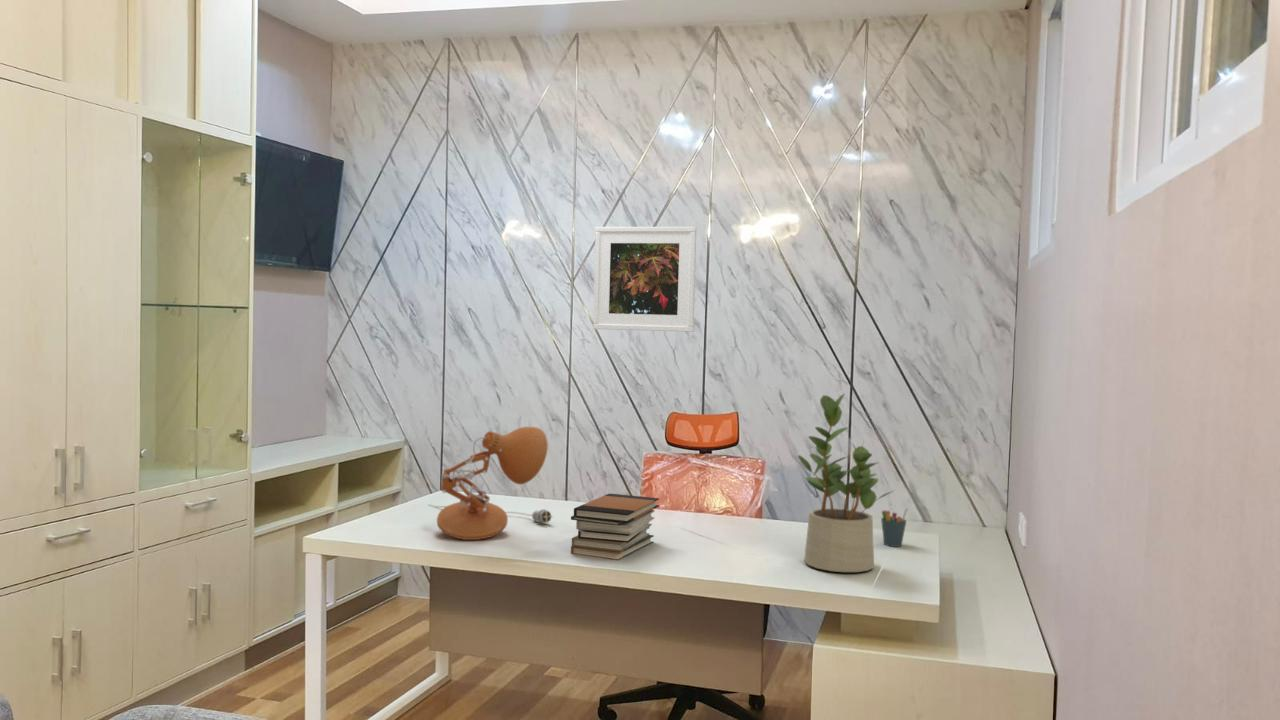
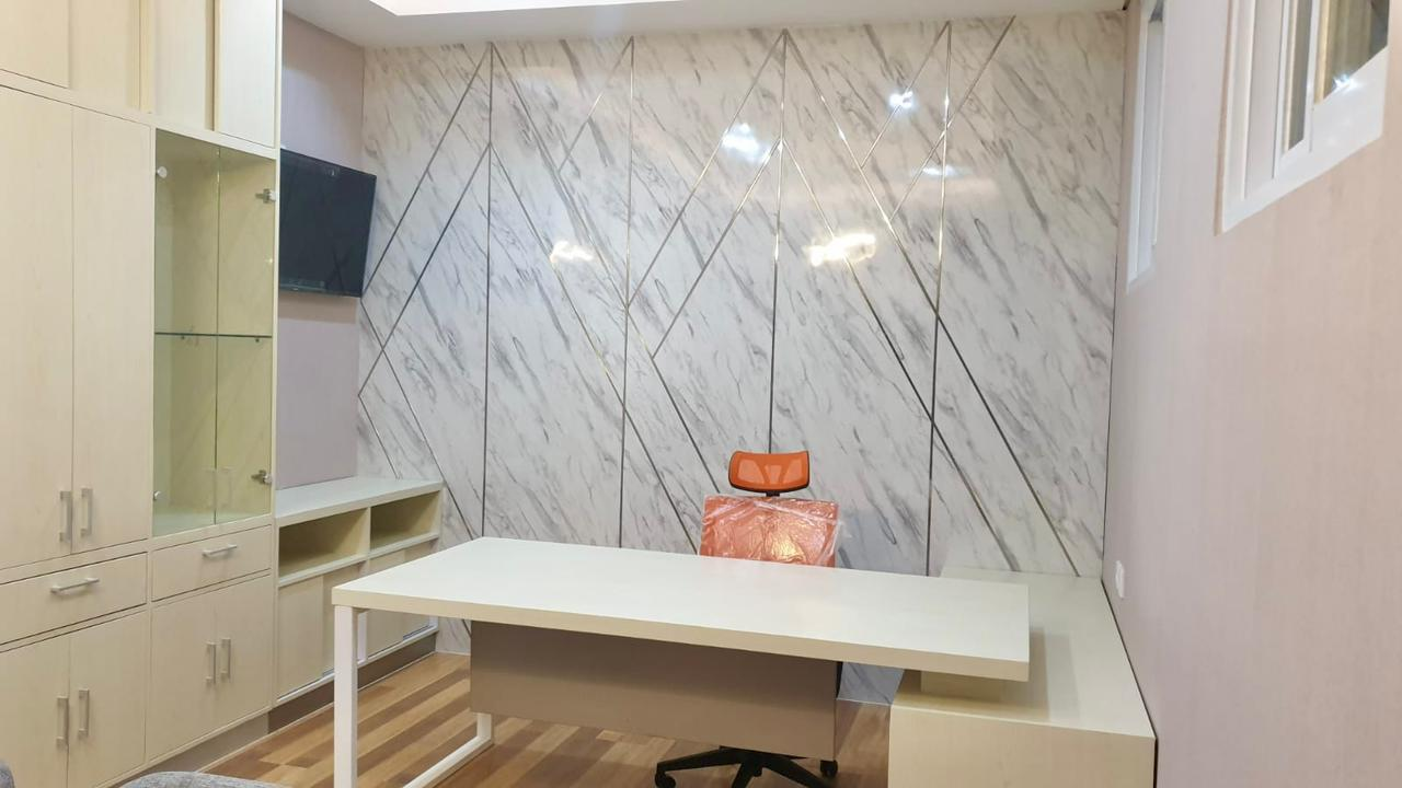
- desk lamp [427,426,554,541]
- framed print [592,226,697,333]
- pen holder [880,507,909,548]
- book stack [570,493,660,561]
- potted plant [797,393,896,573]
